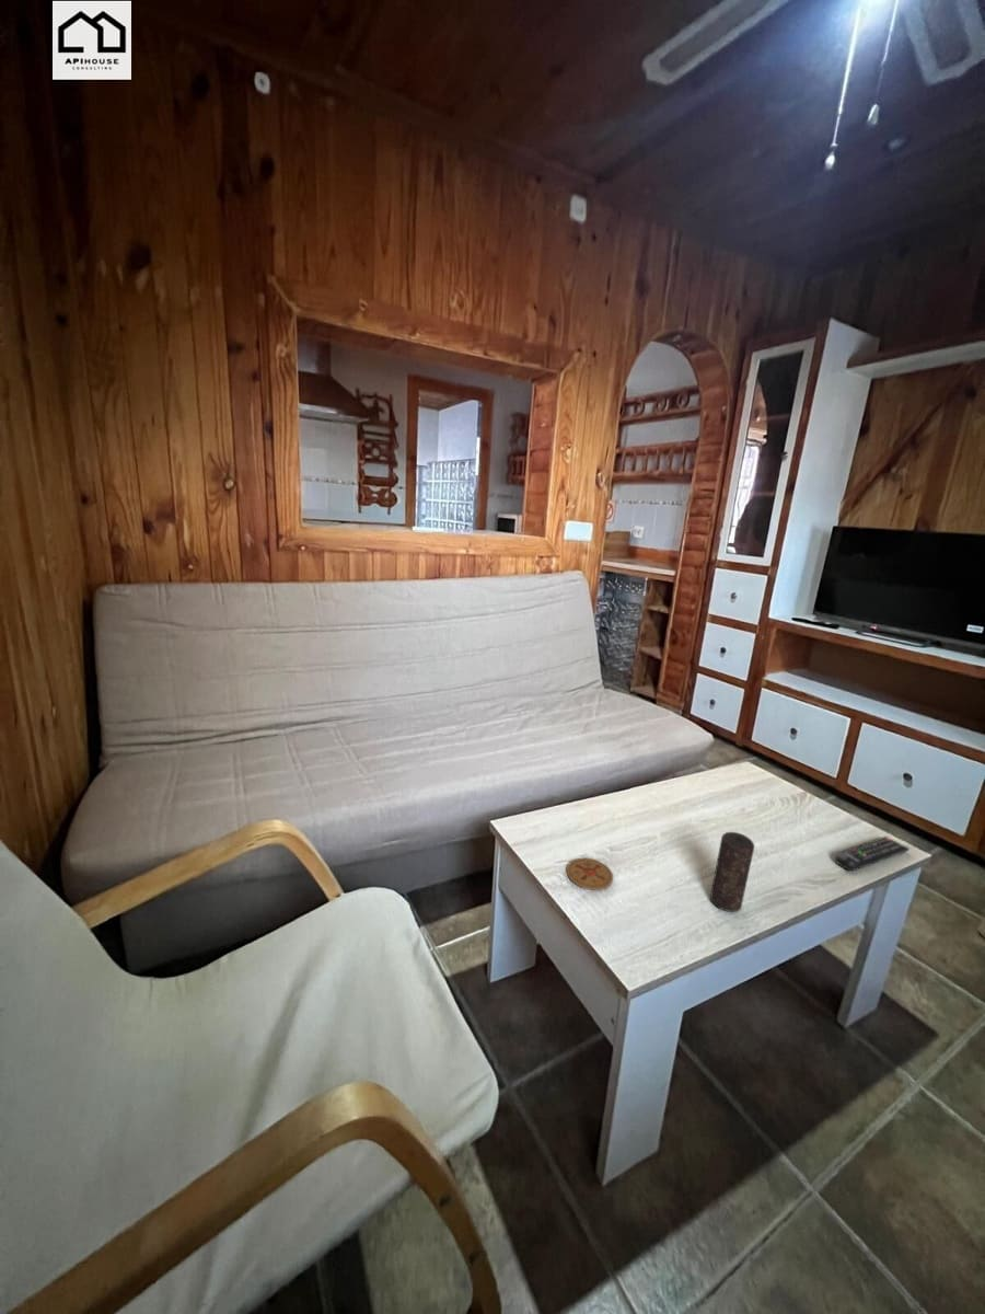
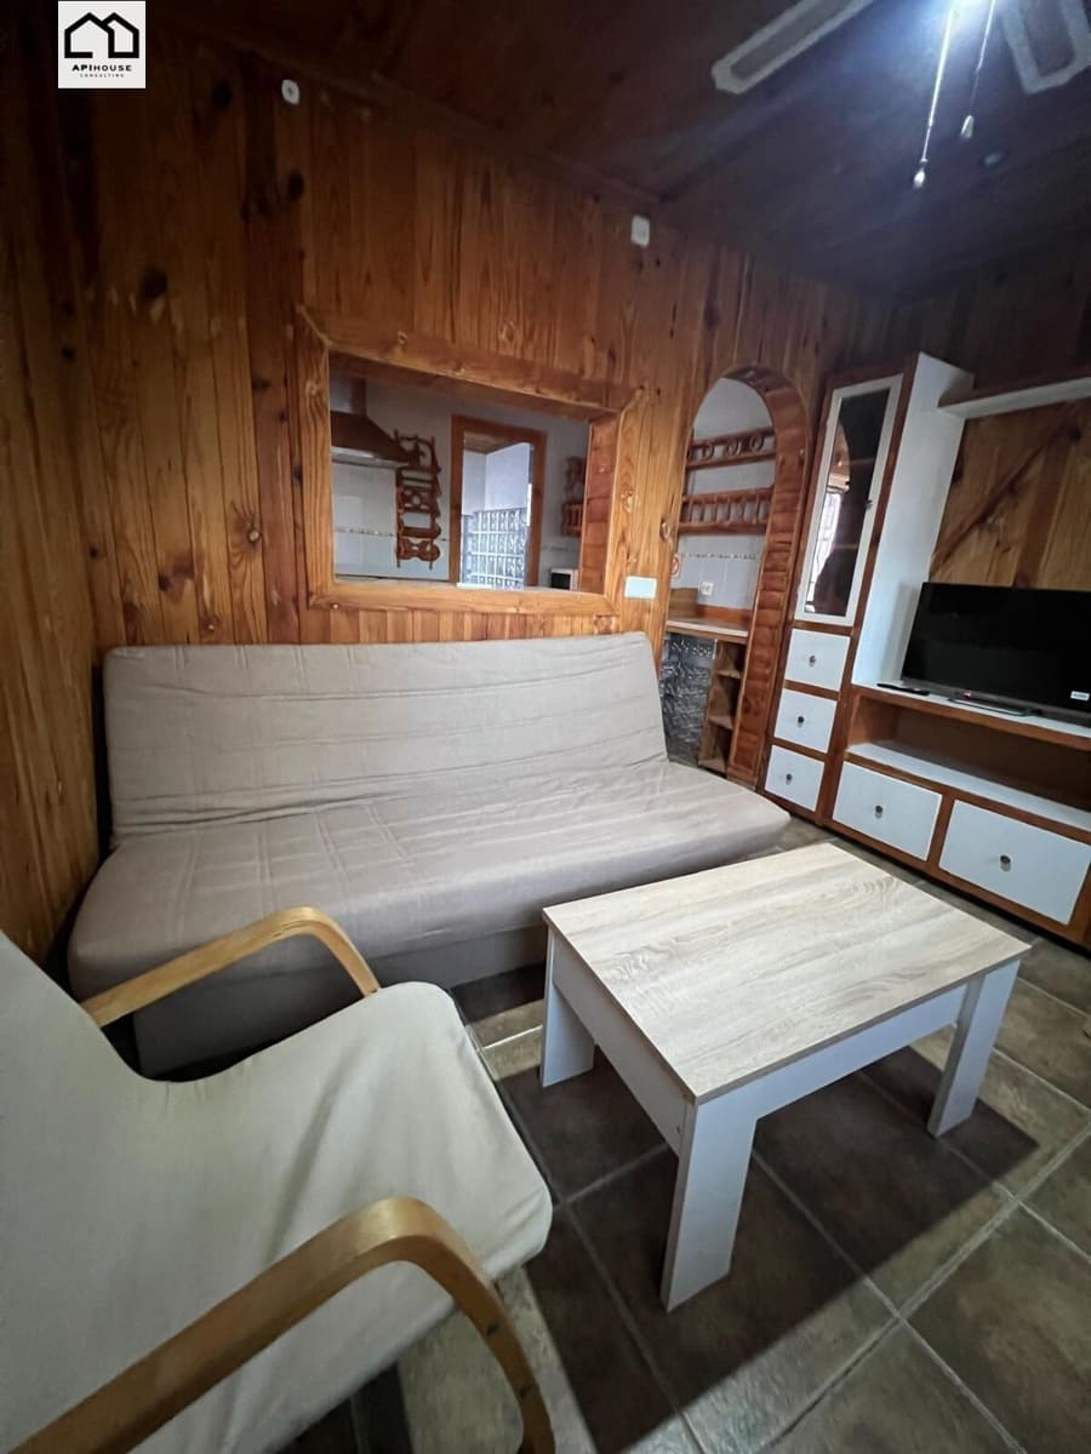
- coaster [566,857,614,891]
- candle [709,831,755,913]
- remote control [834,835,911,872]
